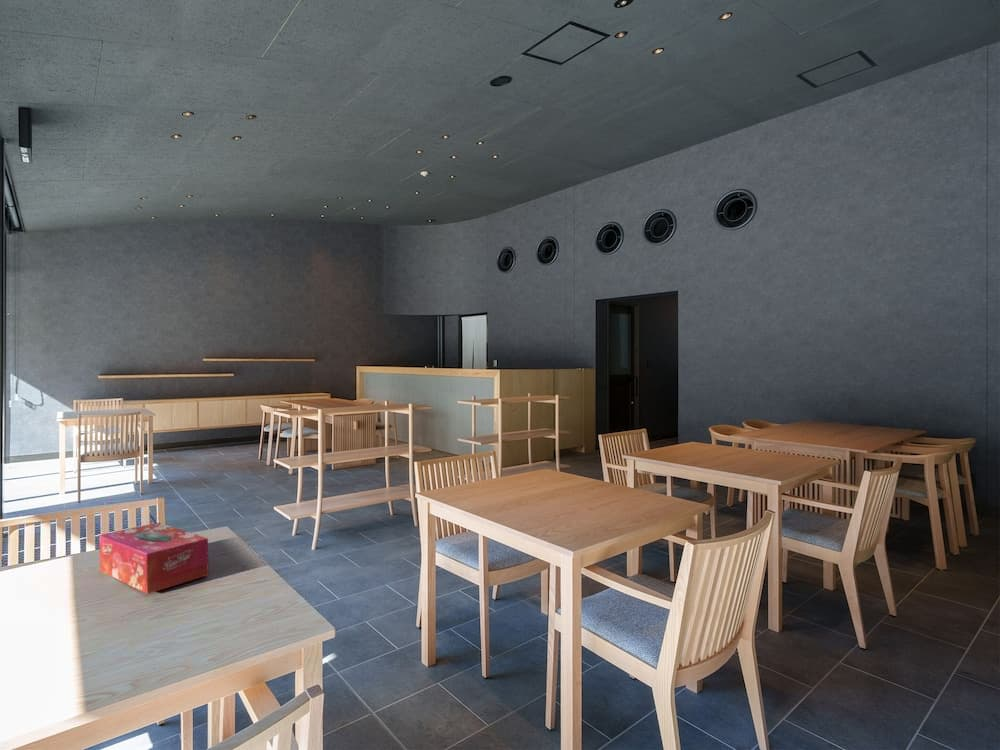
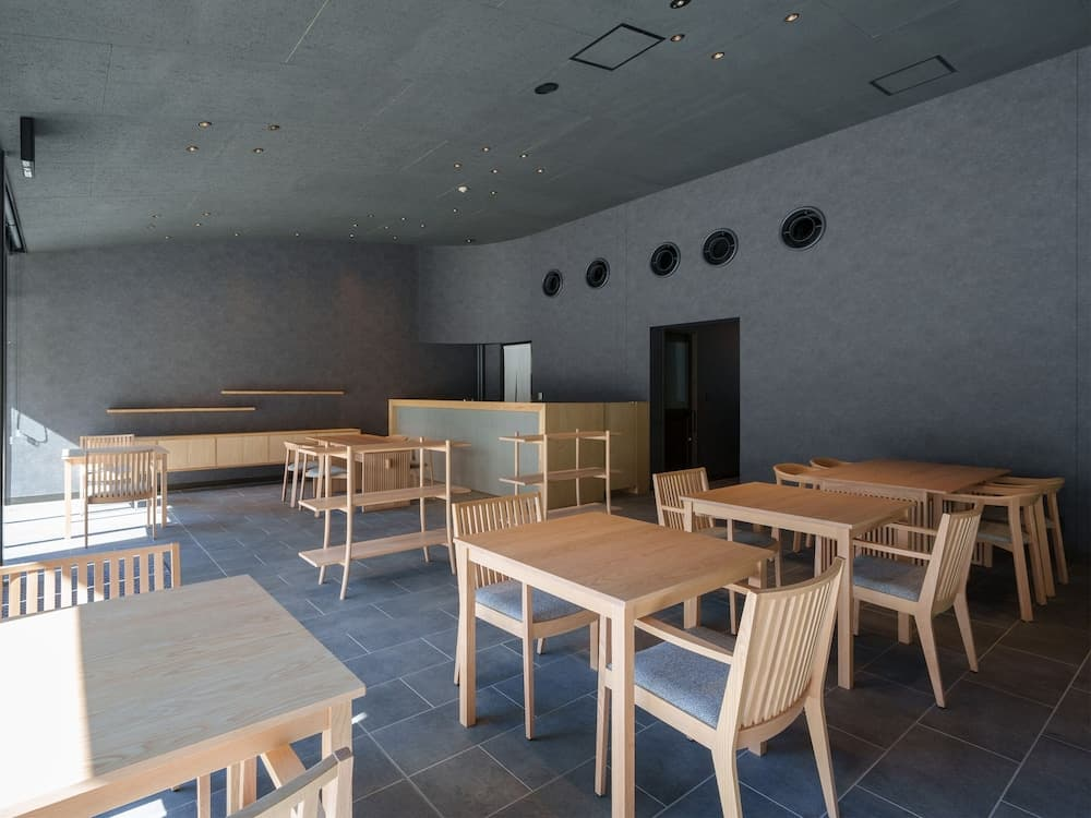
- tissue box [98,522,210,595]
